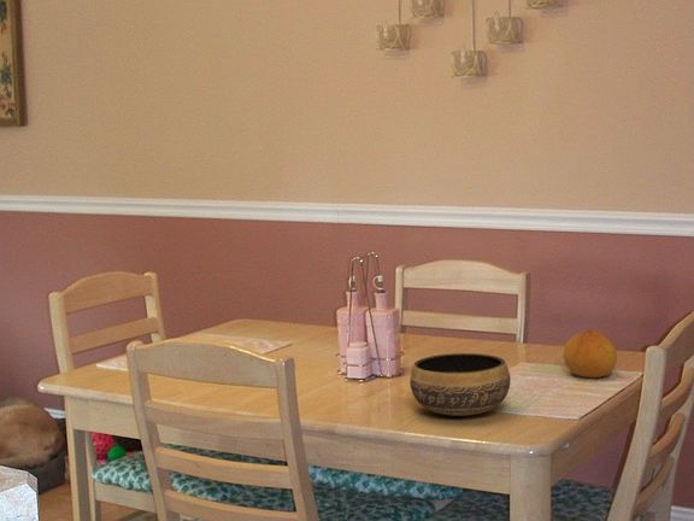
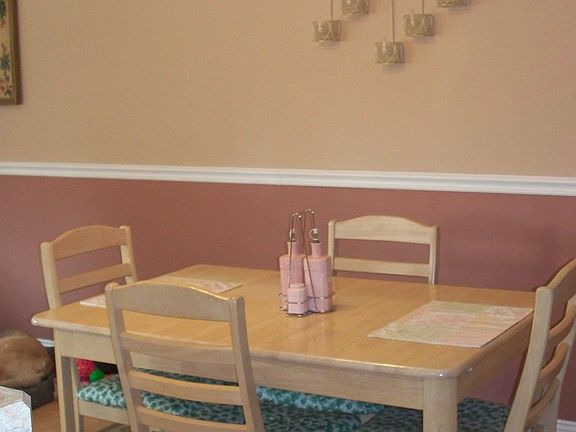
- fruit [563,329,618,379]
- bowl [408,352,512,417]
